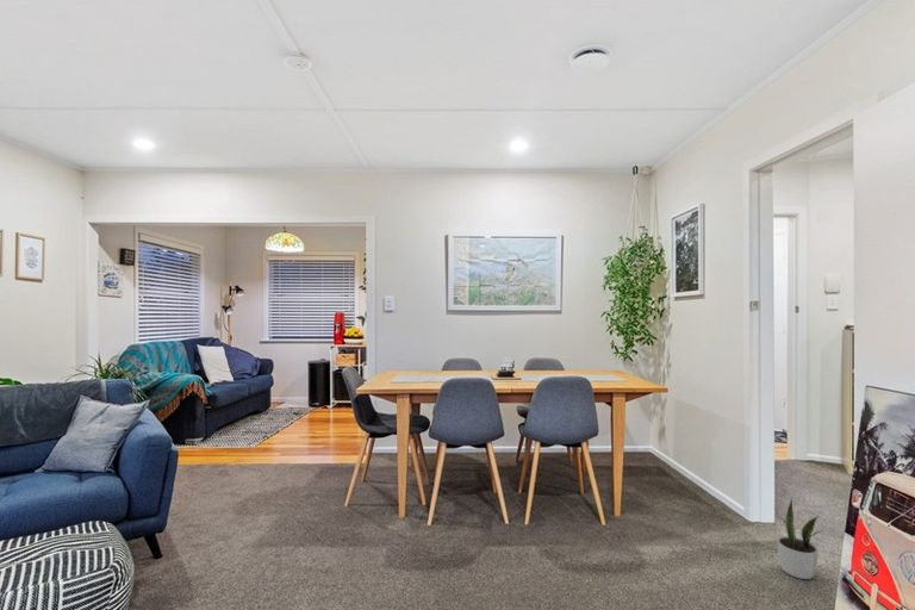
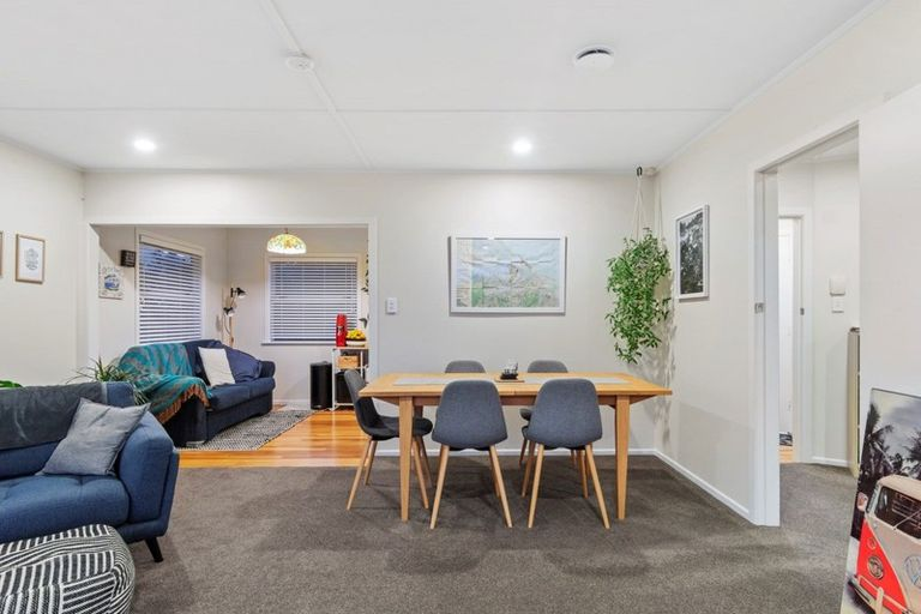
- potted plant [776,498,824,580]
